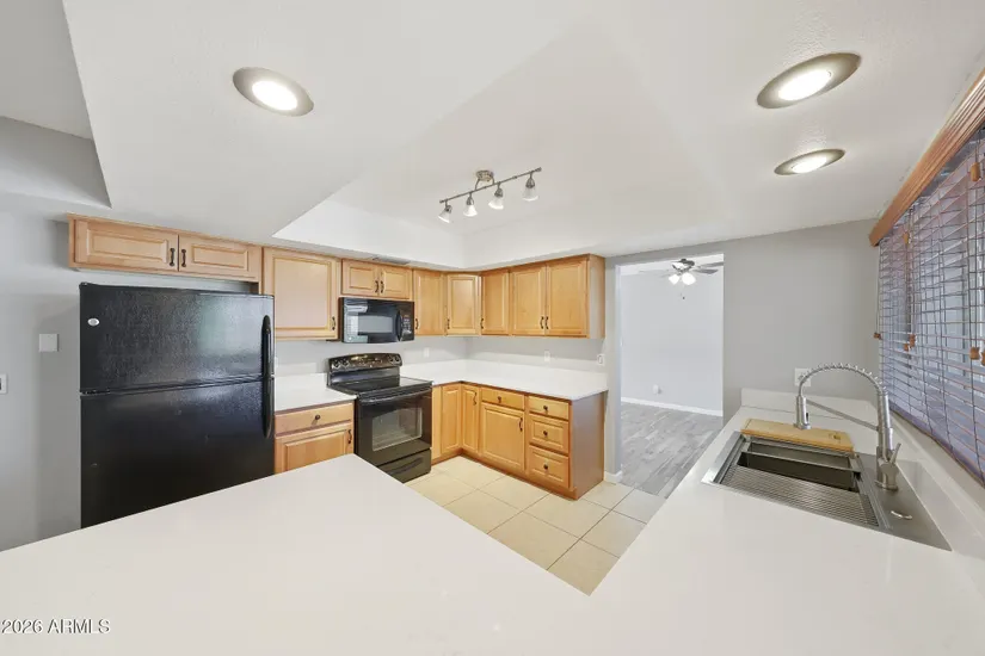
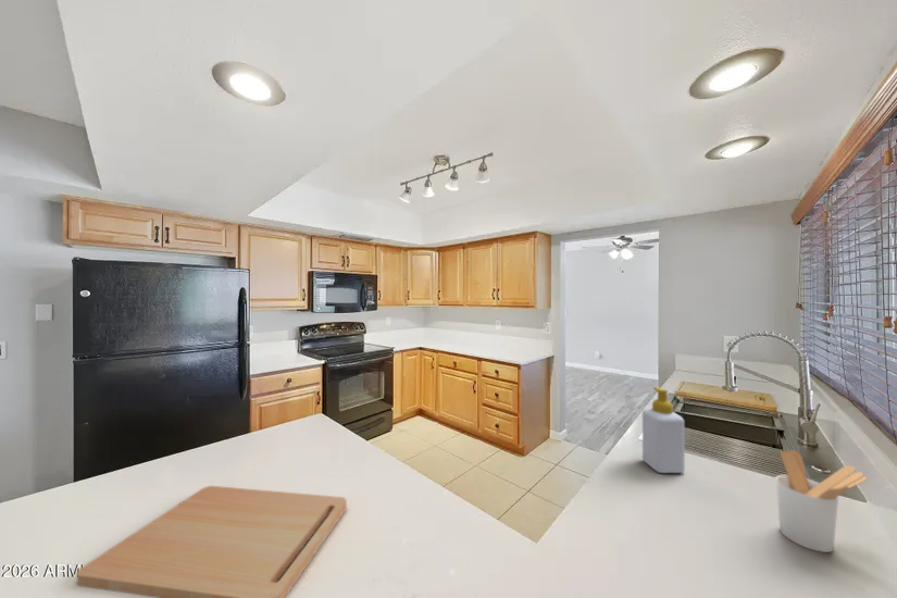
+ utensil holder [774,449,868,553]
+ cutting board [76,485,348,598]
+ soap bottle [641,386,686,474]
